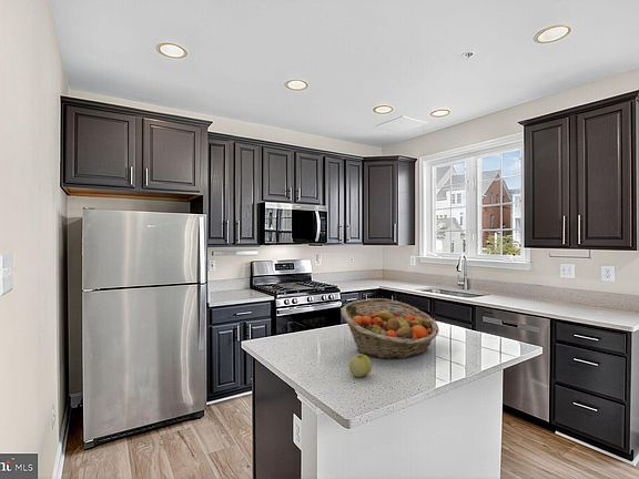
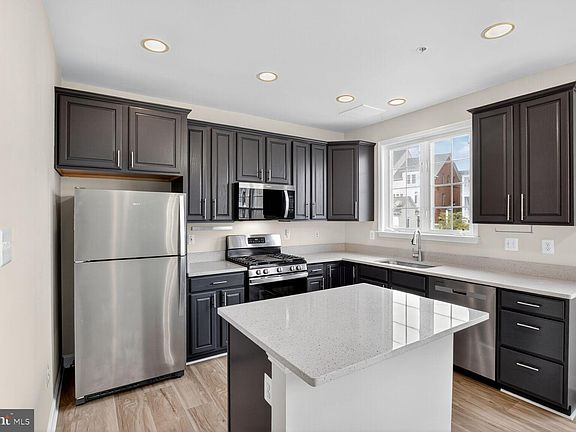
- apple [348,353,373,378]
- fruit basket [341,297,440,360]
